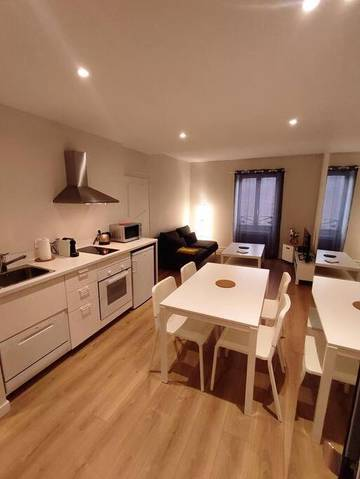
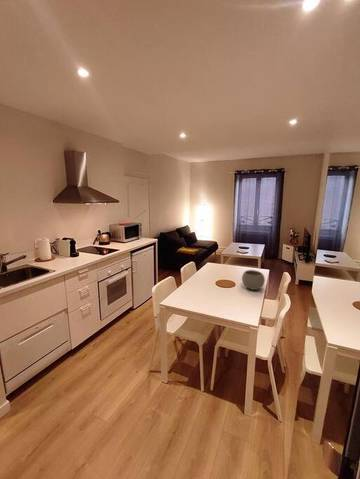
+ bowl [241,269,266,291]
